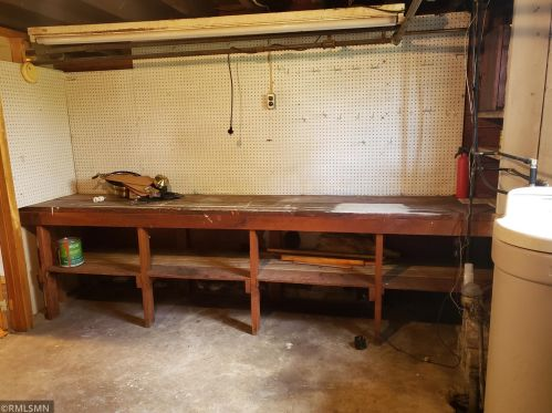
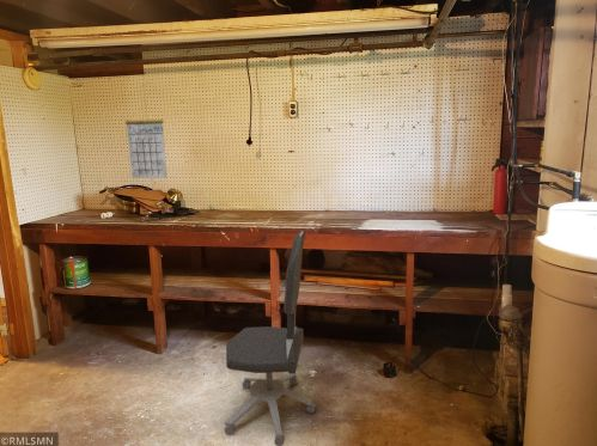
+ office chair [224,230,317,446]
+ calendar [124,105,169,179]
